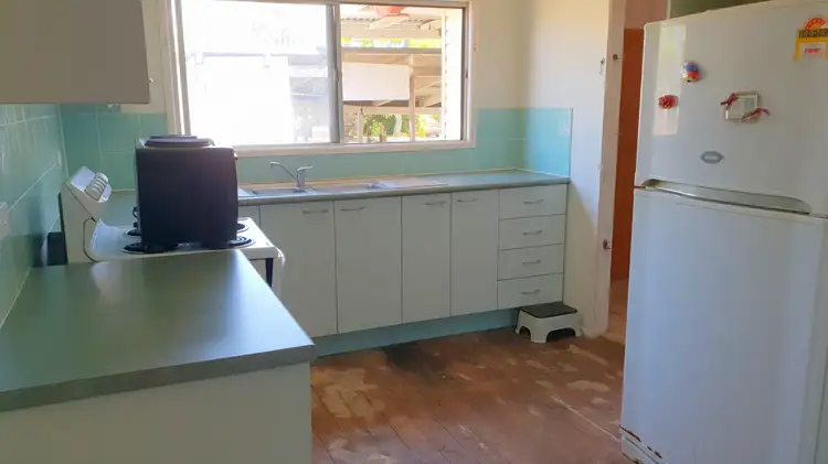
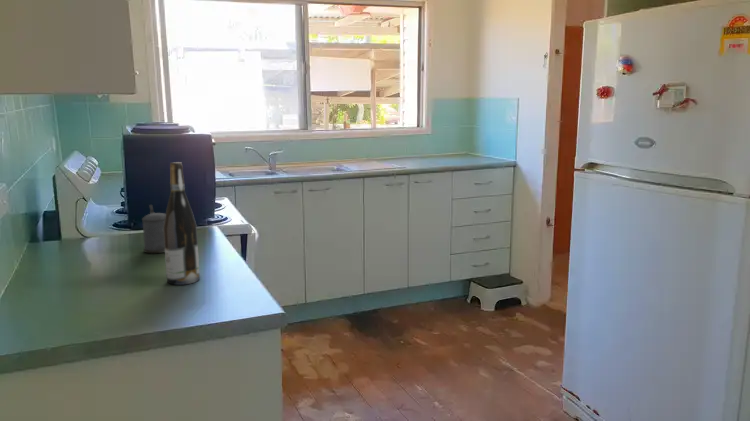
+ wine bottle [163,161,201,286]
+ beer stein [141,204,166,254]
